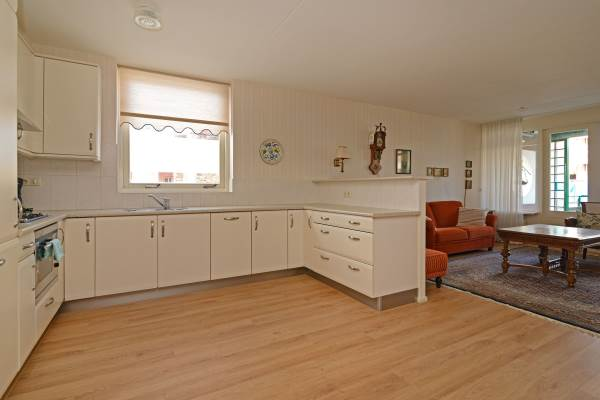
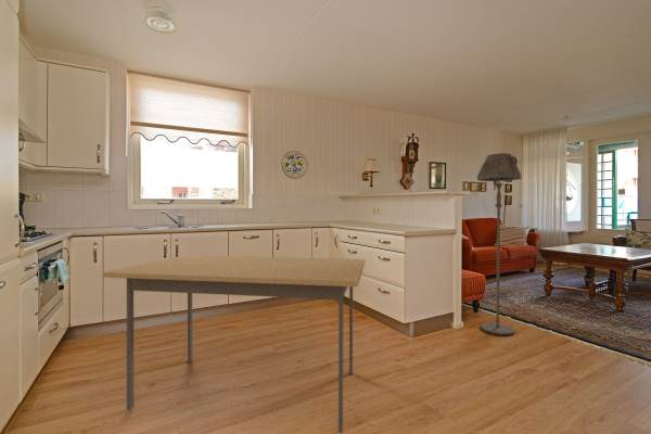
+ dining table [102,254,367,433]
+ floor lamp [476,152,523,336]
